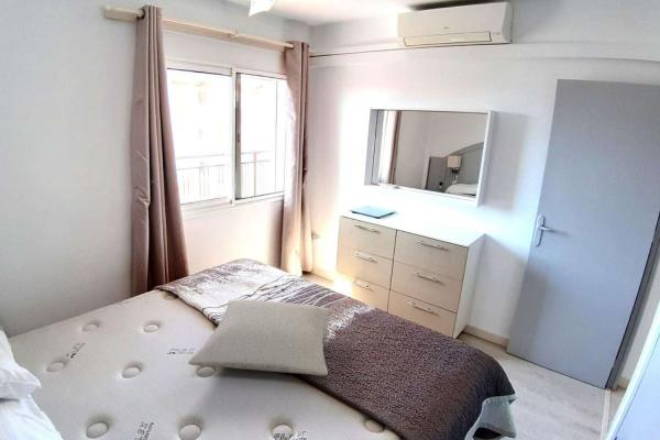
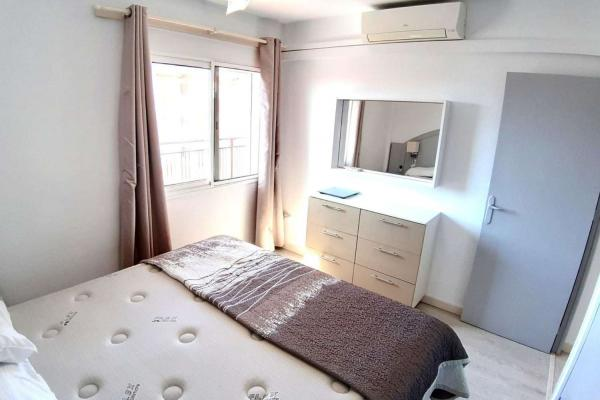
- pillow [187,299,332,376]
